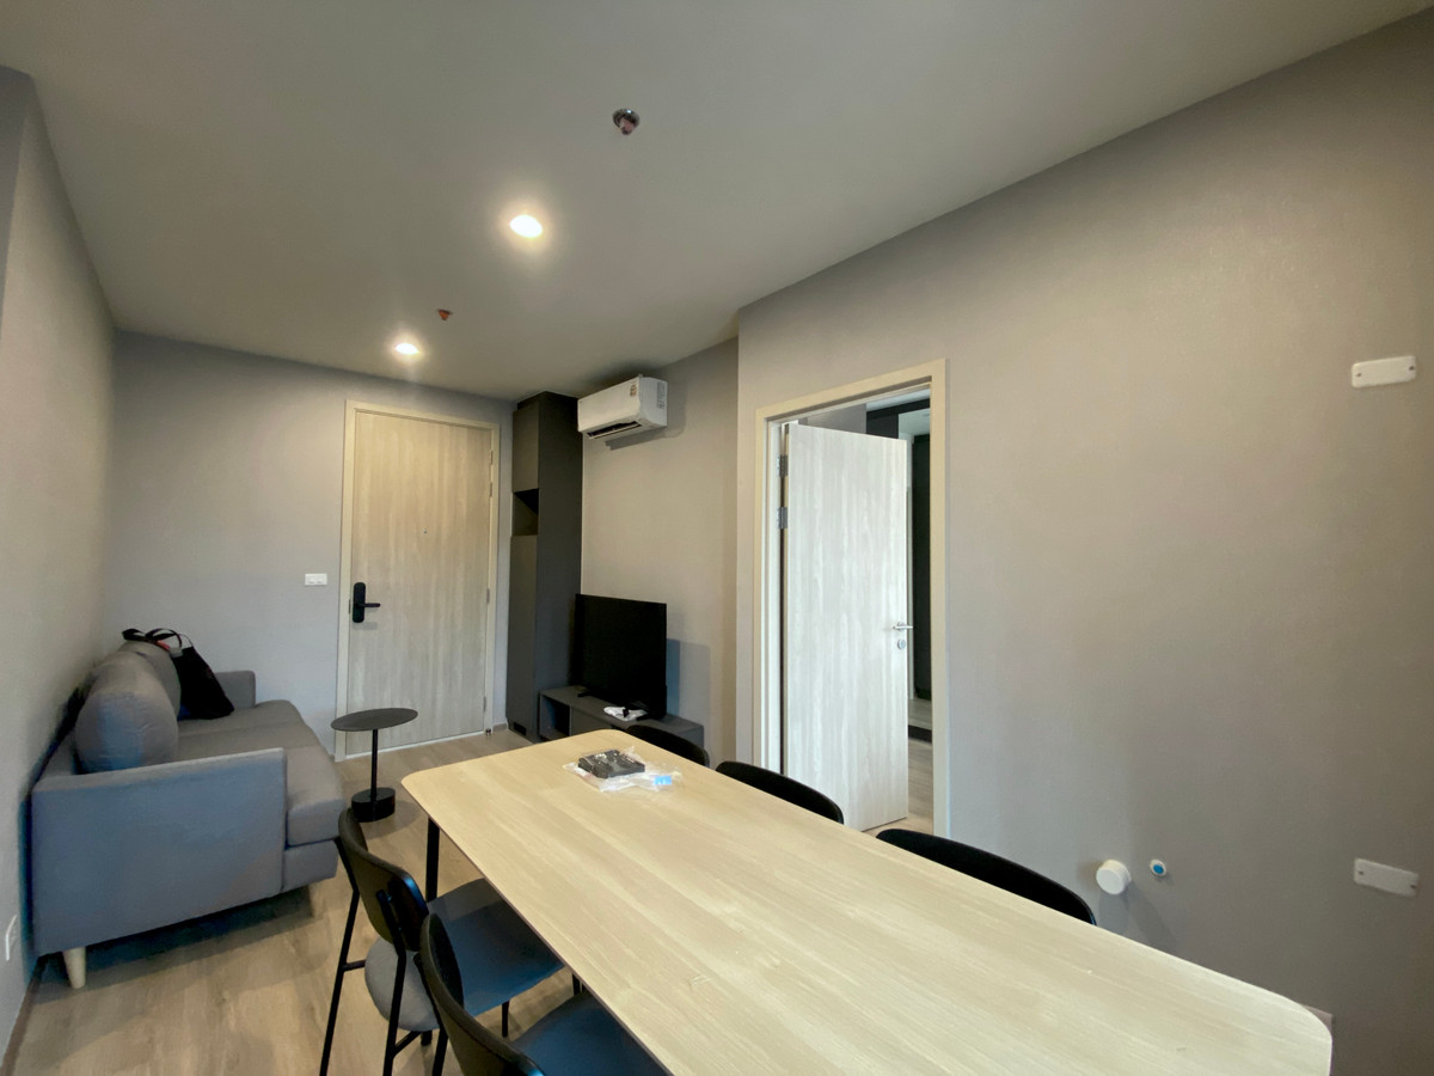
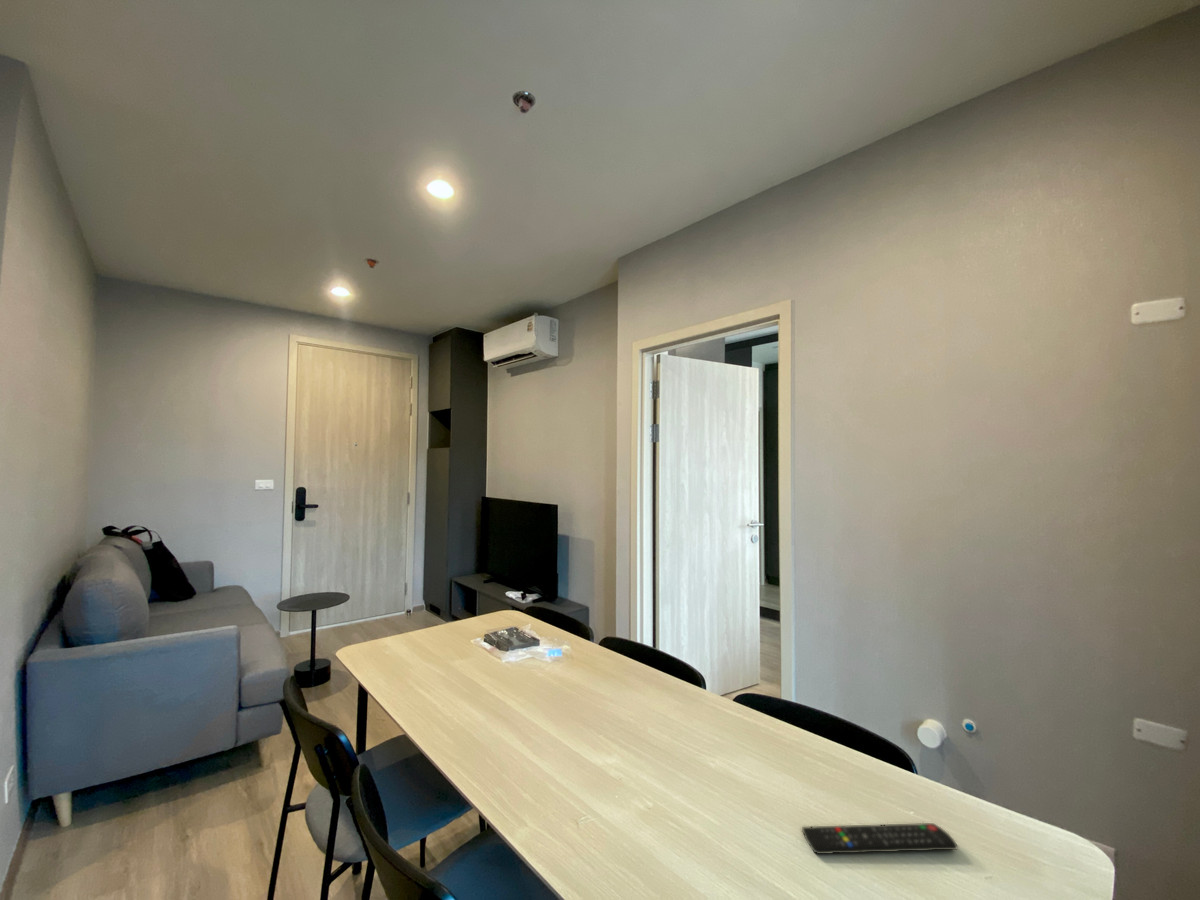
+ remote control [801,822,959,855]
